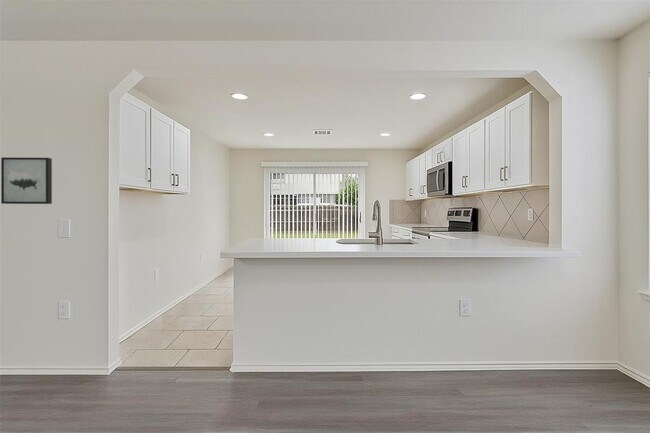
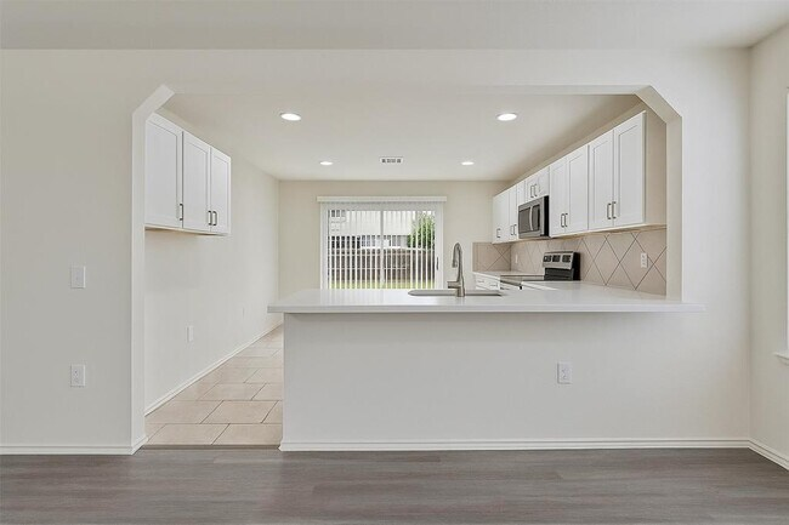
- wall art [0,157,53,205]
